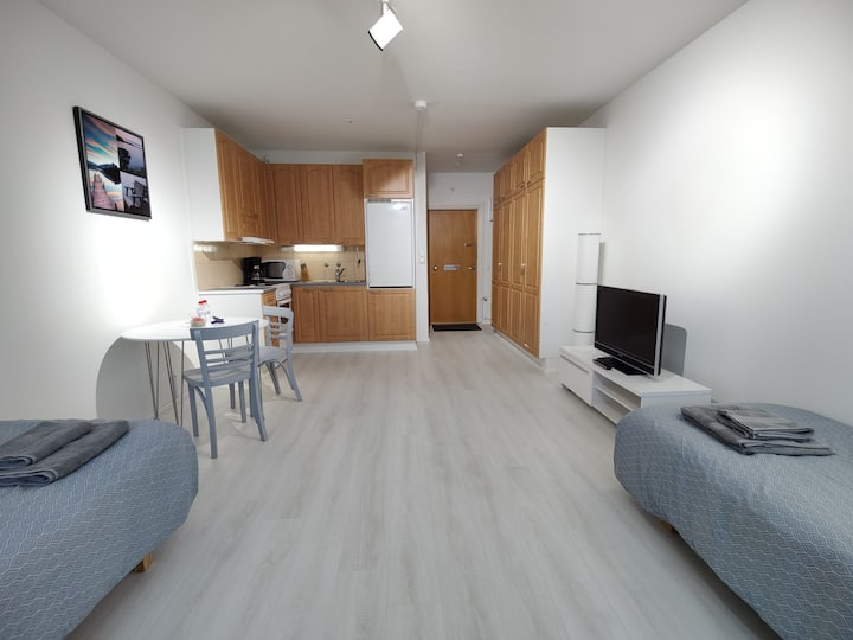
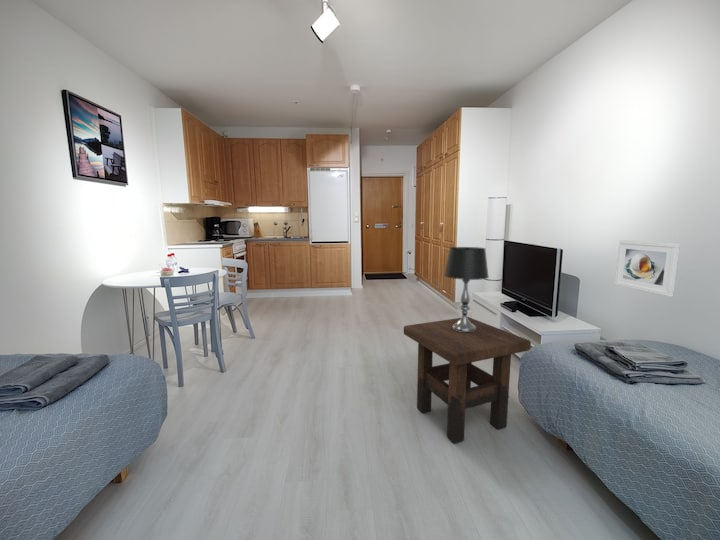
+ table lamp [443,246,490,332]
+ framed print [614,239,681,298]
+ side table [403,316,532,444]
